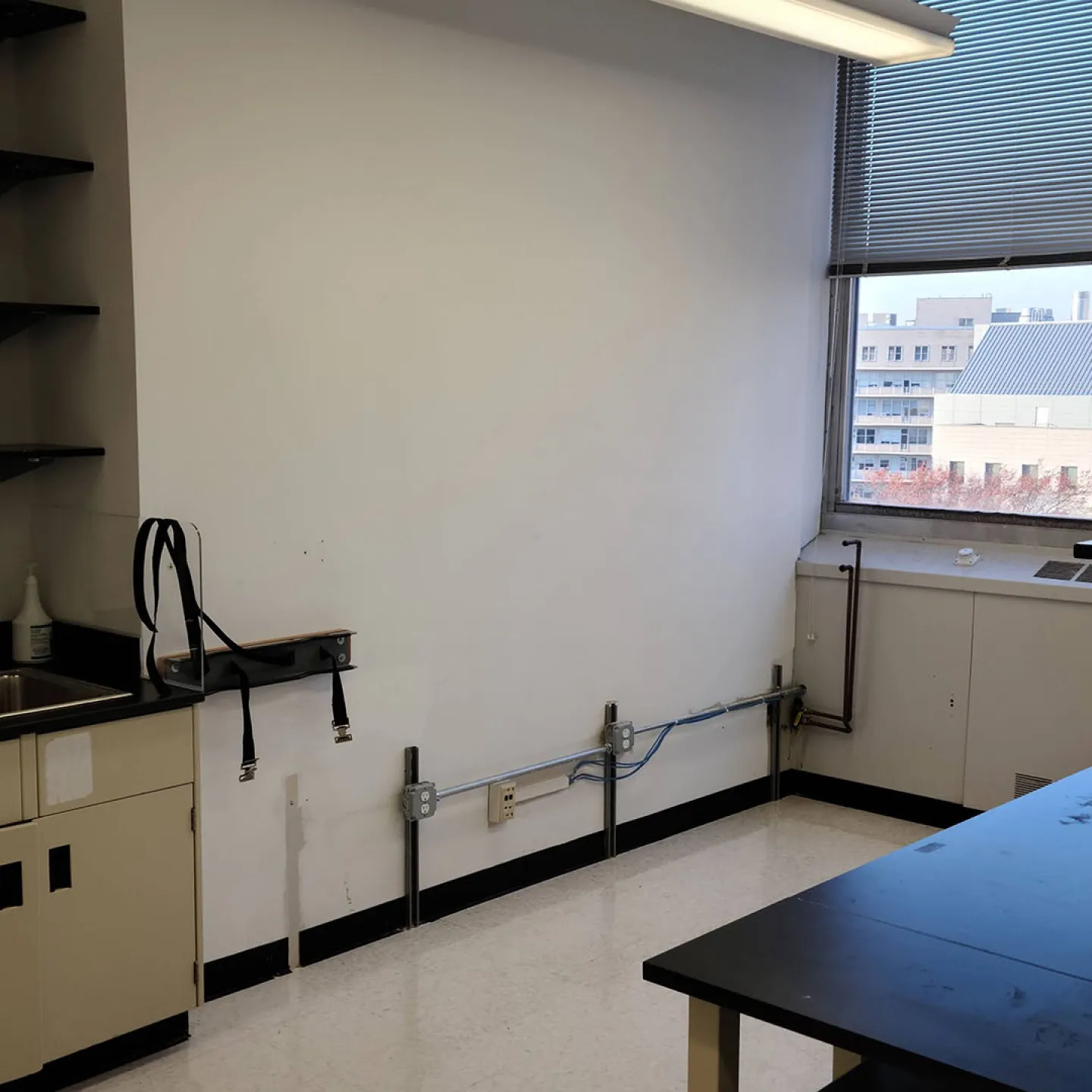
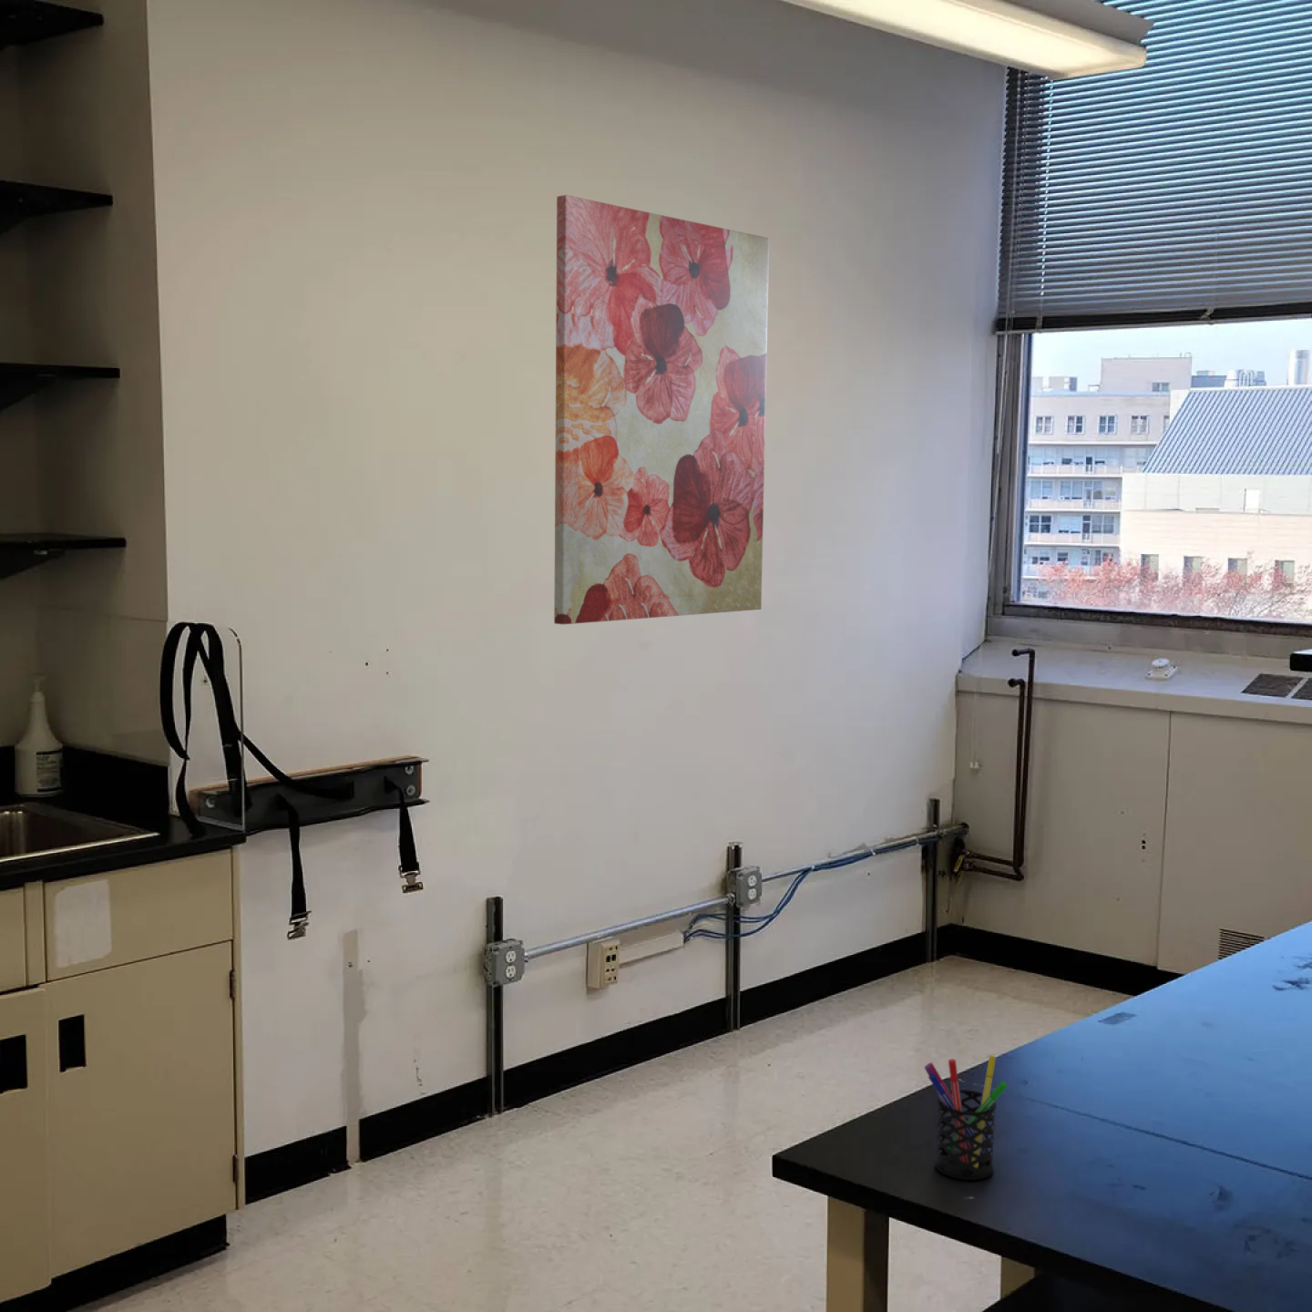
+ wall art [553,195,770,625]
+ pen holder [923,1054,1008,1181]
